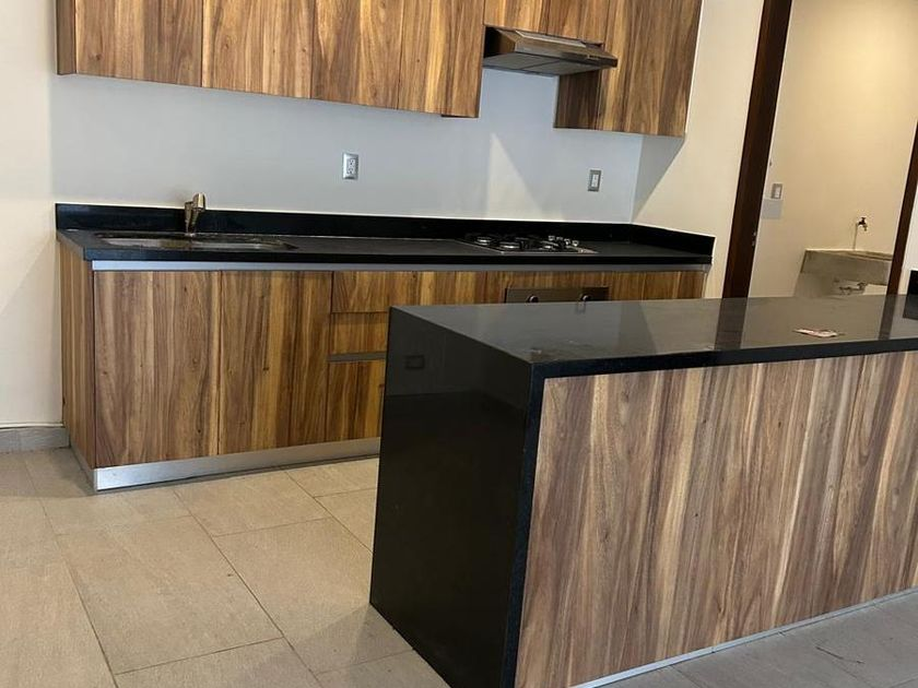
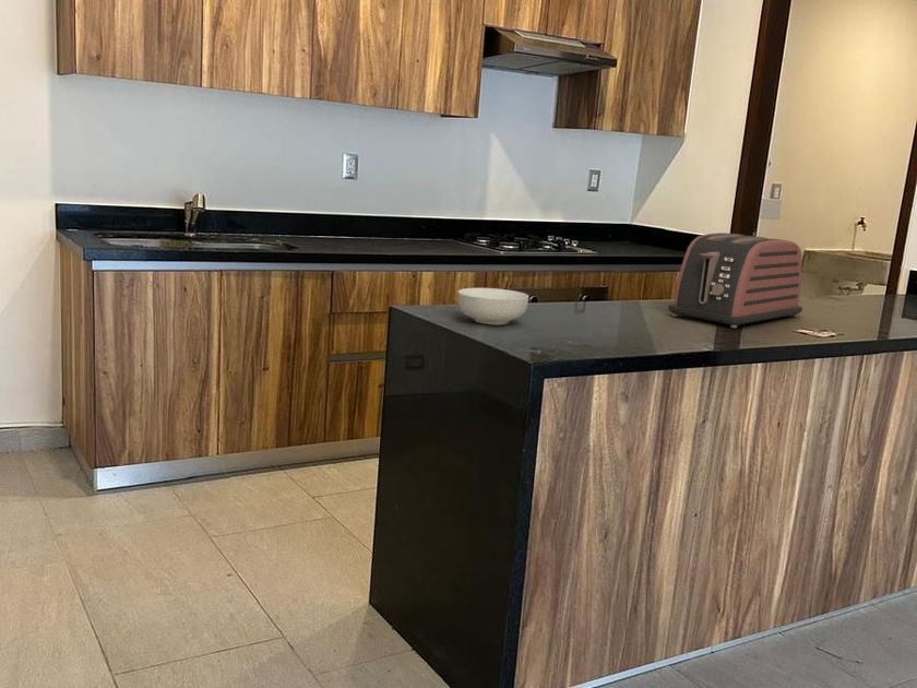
+ toaster [667,232,803,329]
+ cereal bowl [456,287,529,325]
